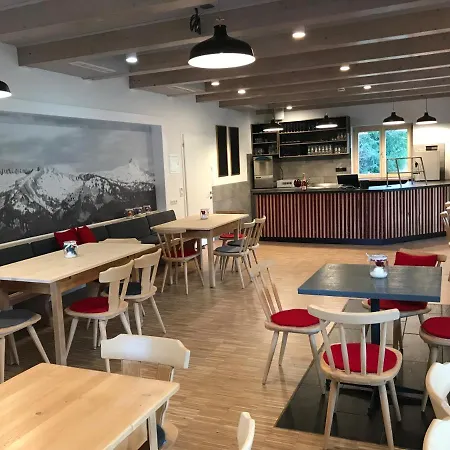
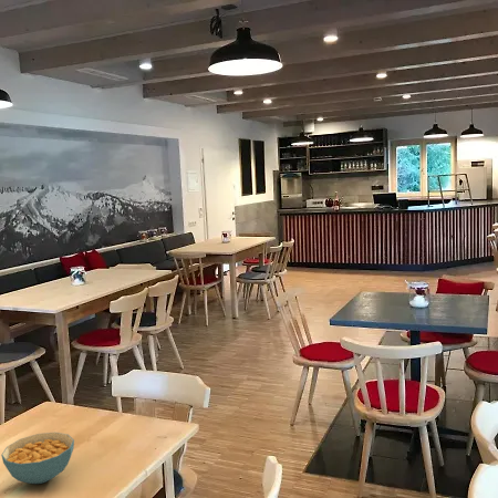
+ cereal bowl [0,432,75,485]
